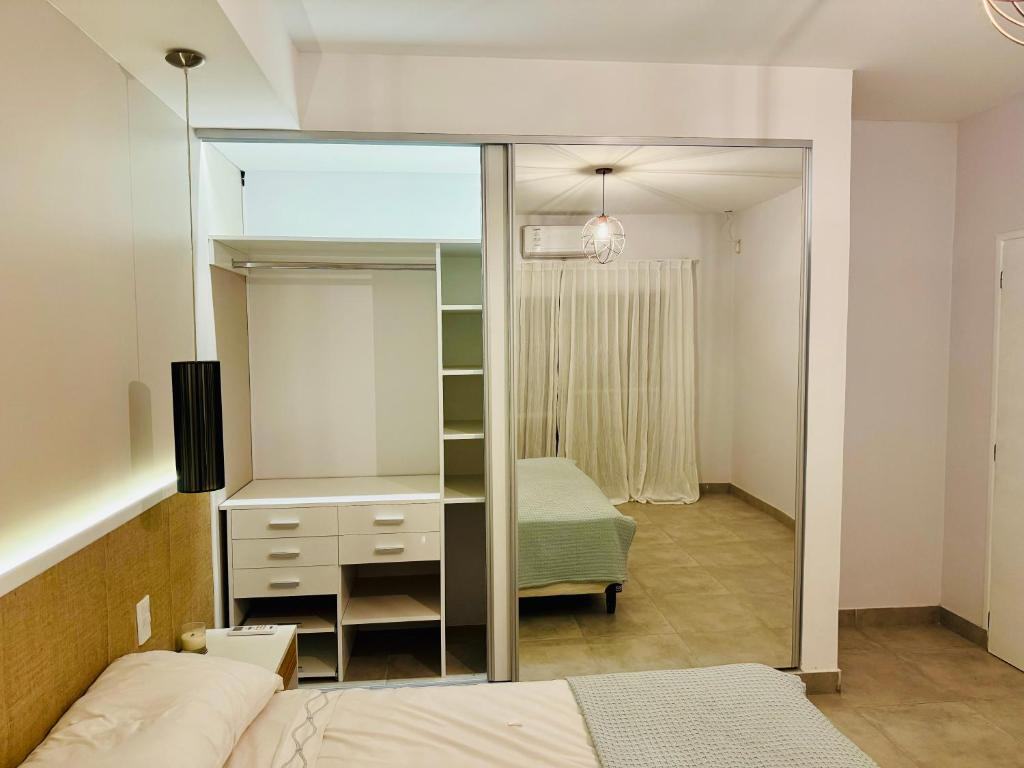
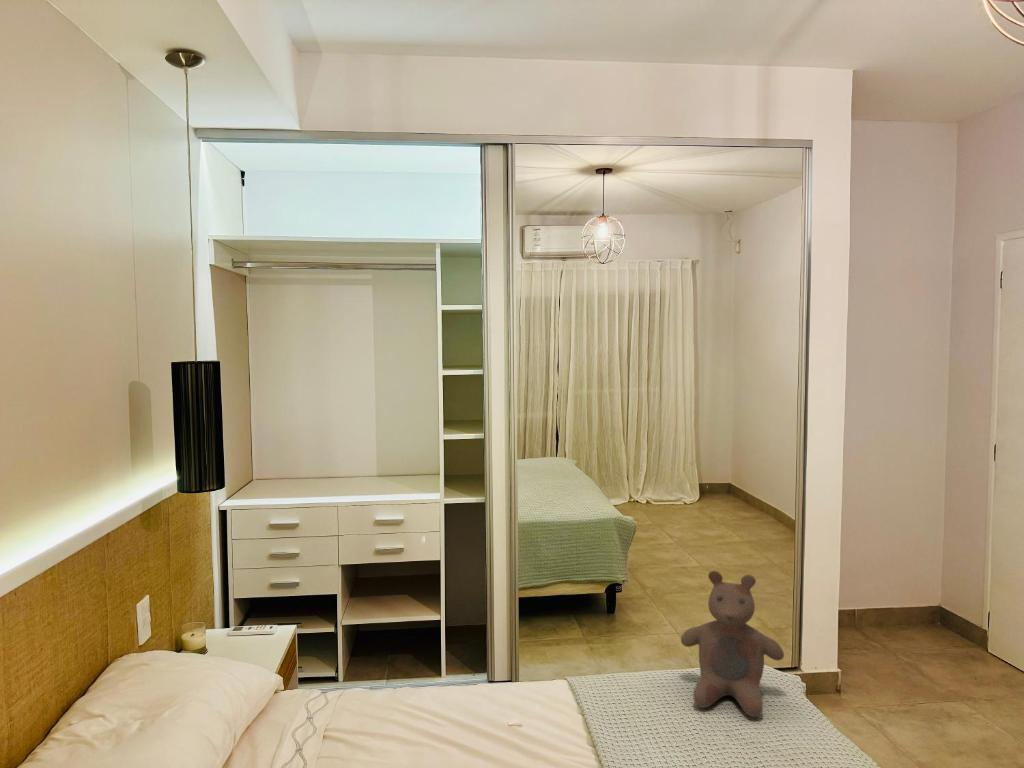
+ bear [680,570,785,718]
